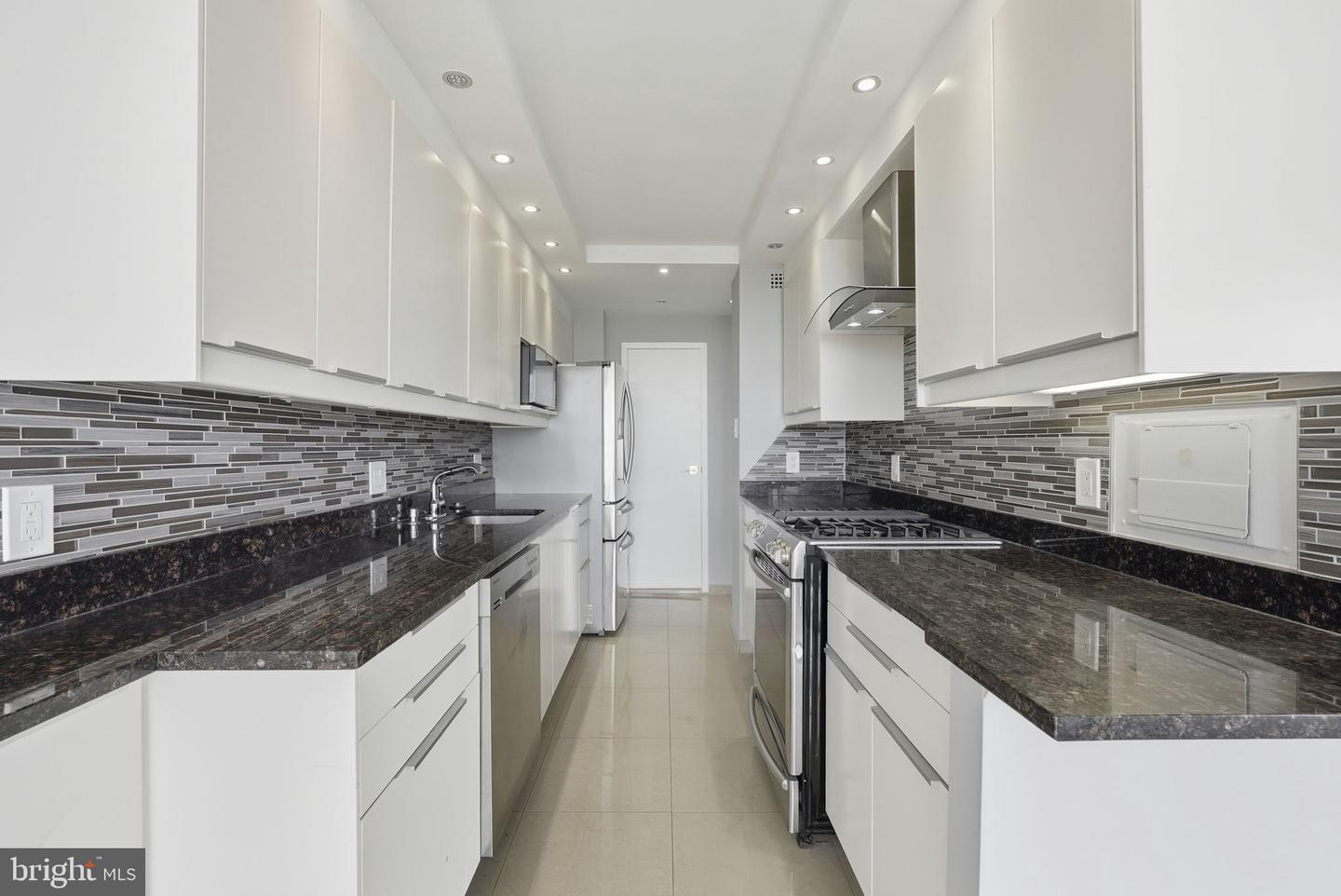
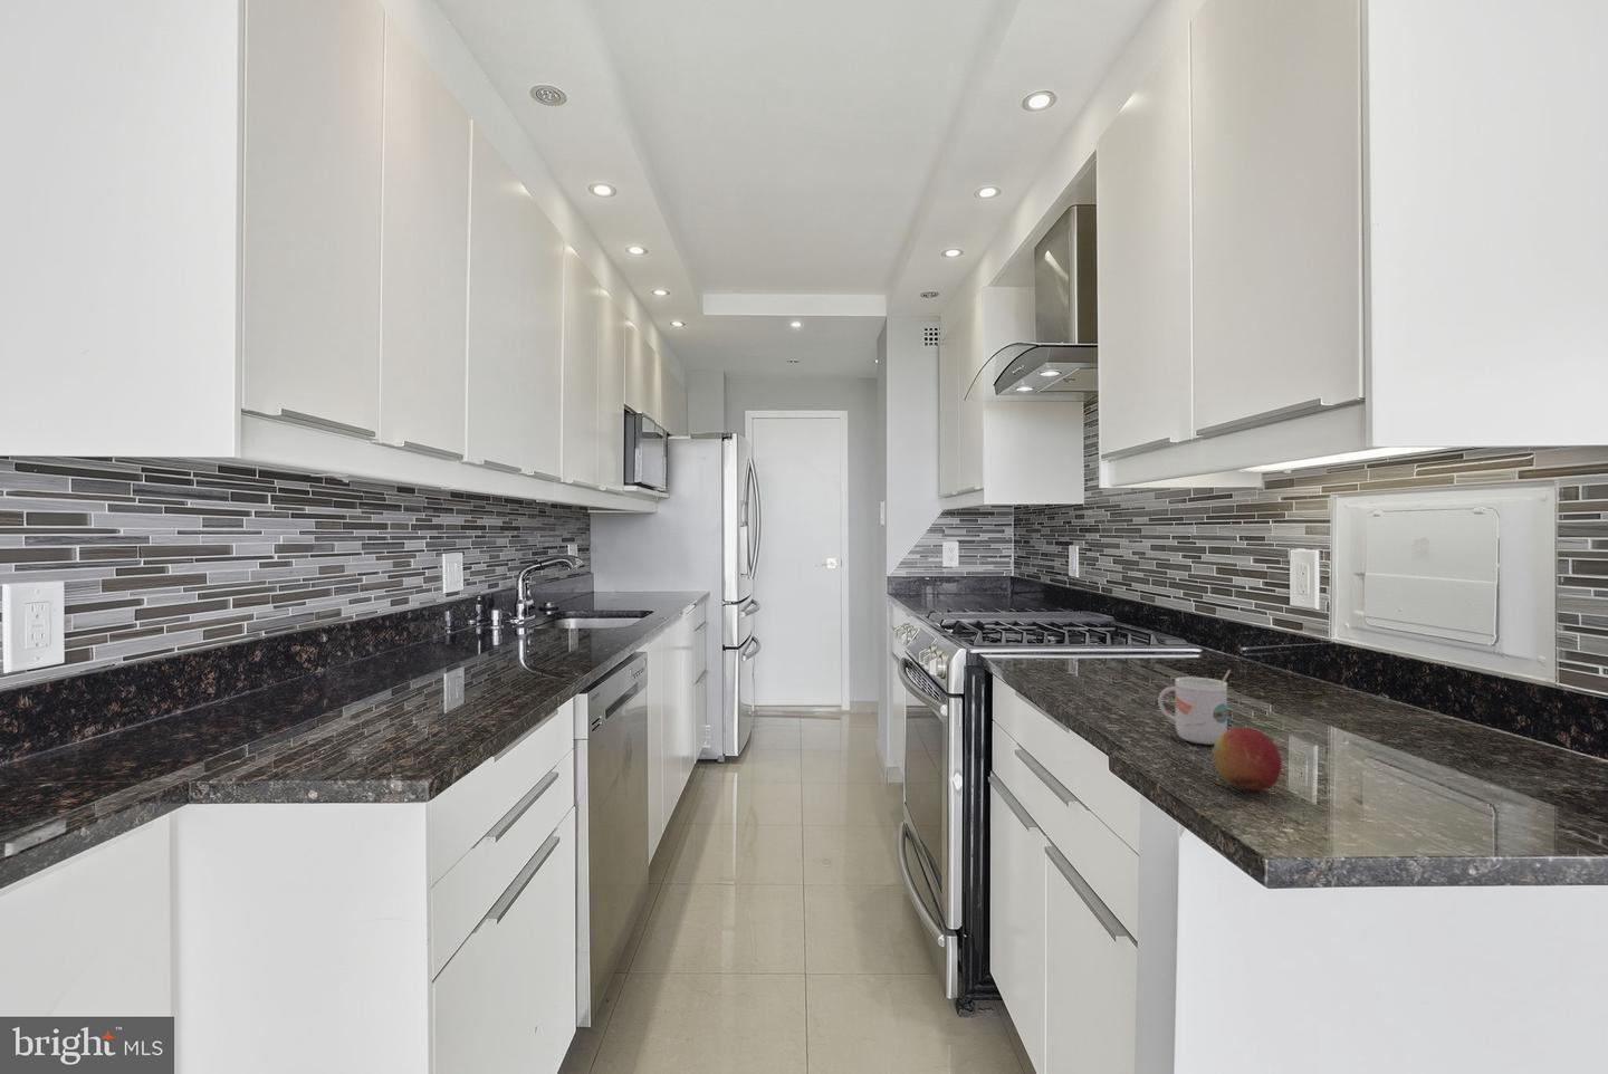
+ apple [1211,725,1283,791]
+ mug [1157,669,1231,746]
